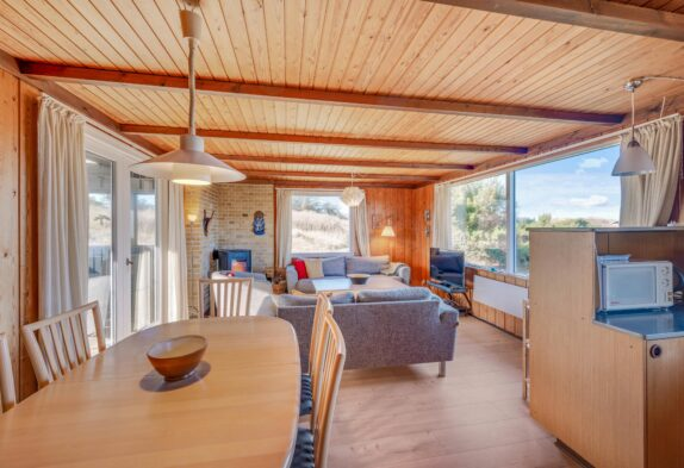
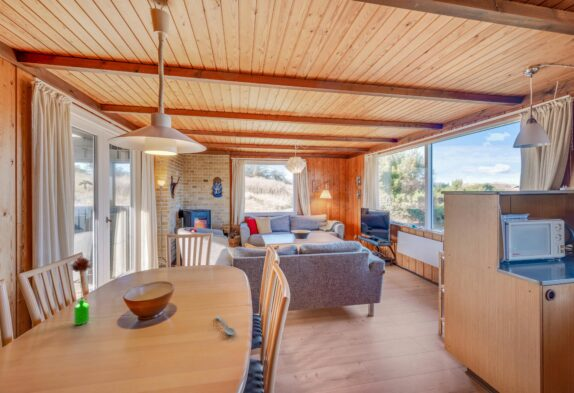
+ spoon [215,316,236,336]
+ flower [69,257,92,326]
